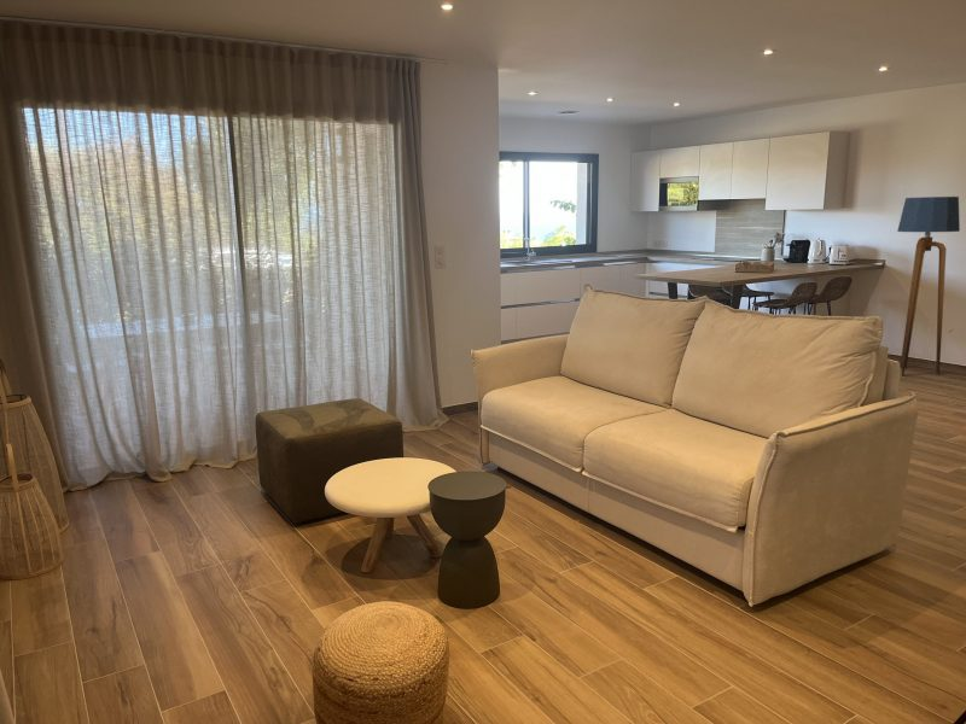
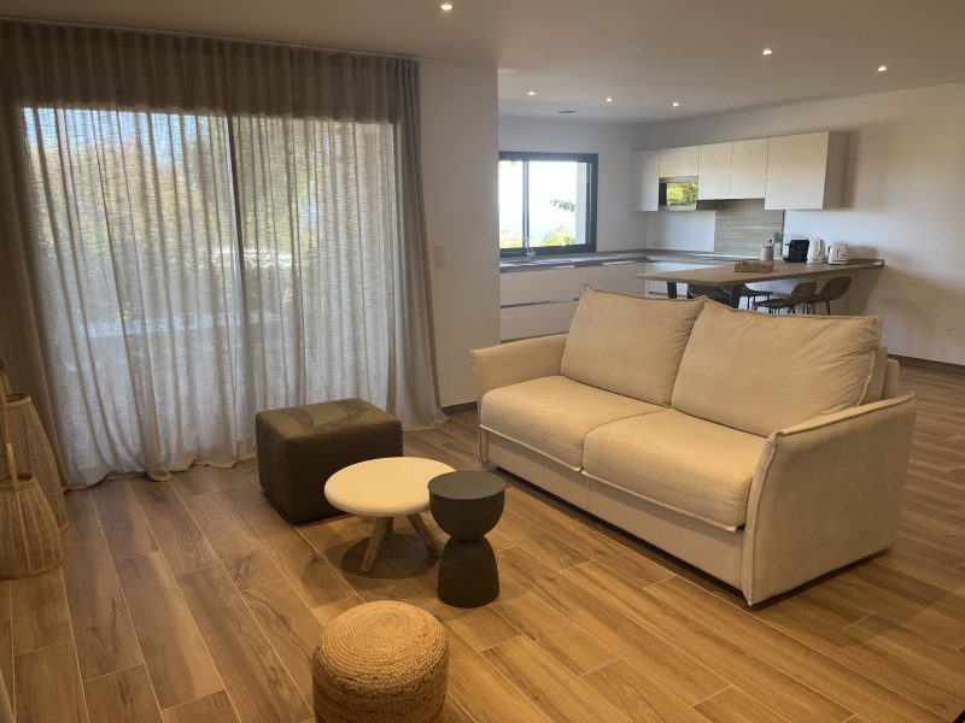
- floor lamp [896,195,961,378]
